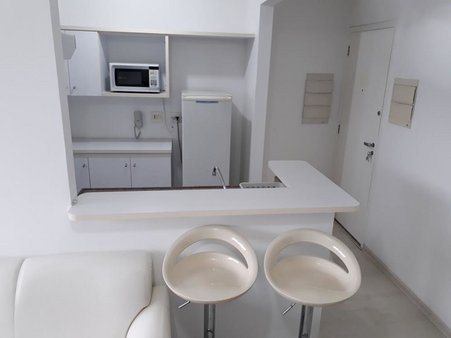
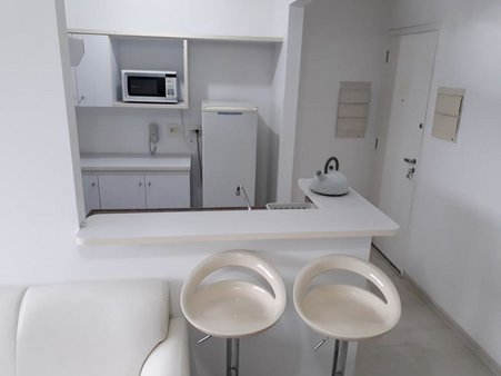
+ kettle [309,156,350,196]
